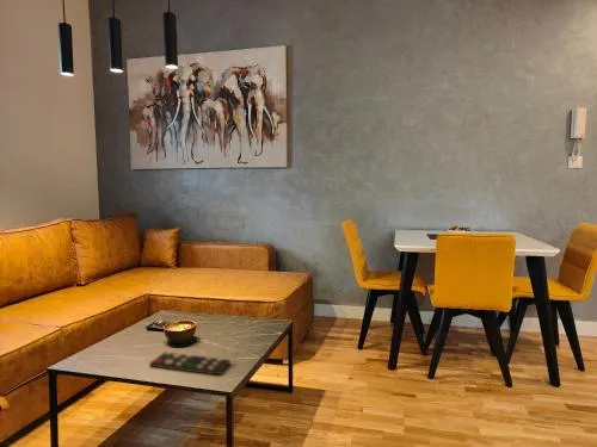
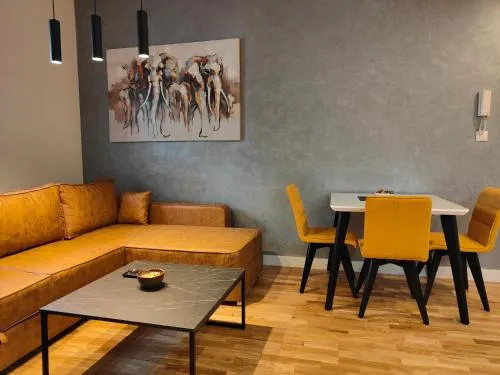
- remote control [148,352,232,377]
